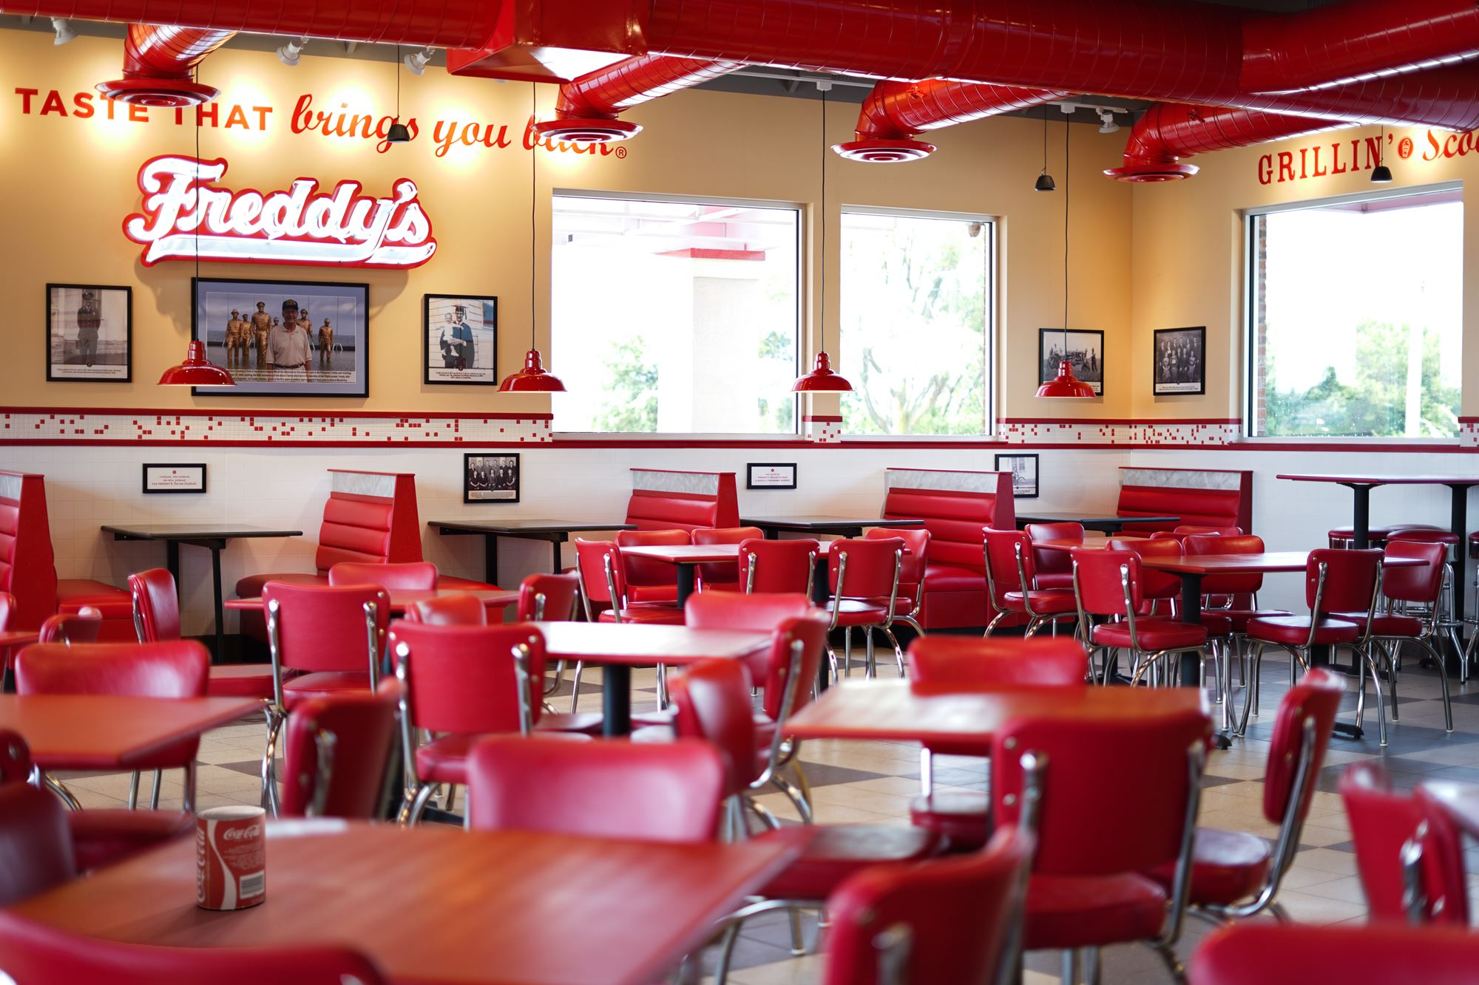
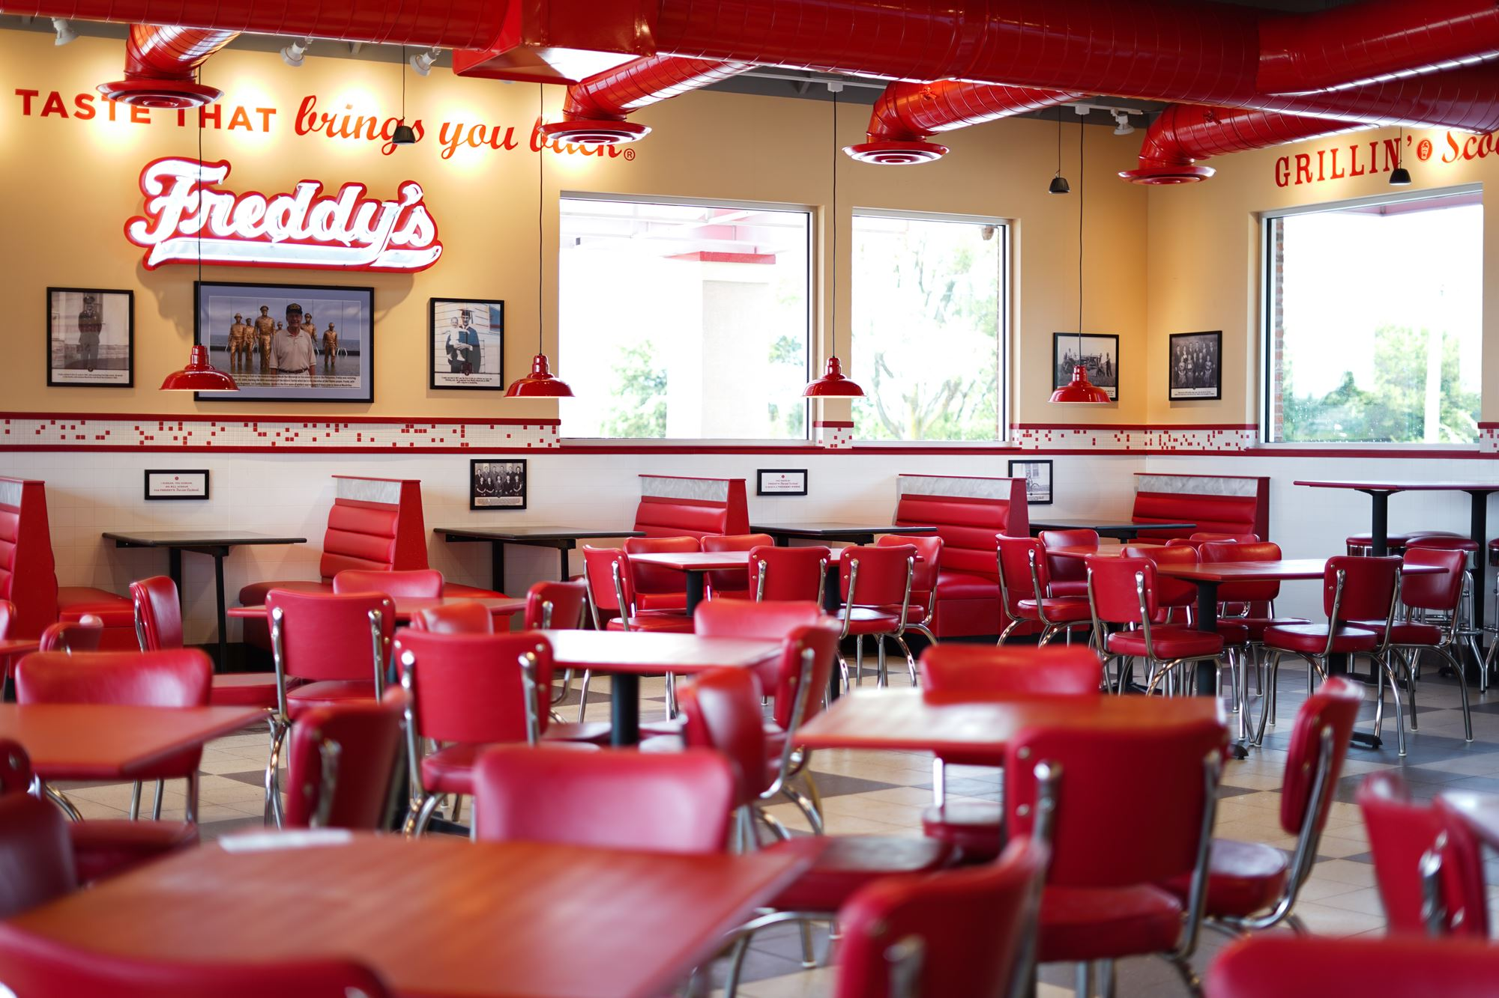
- soda can [196,805,267,910]
